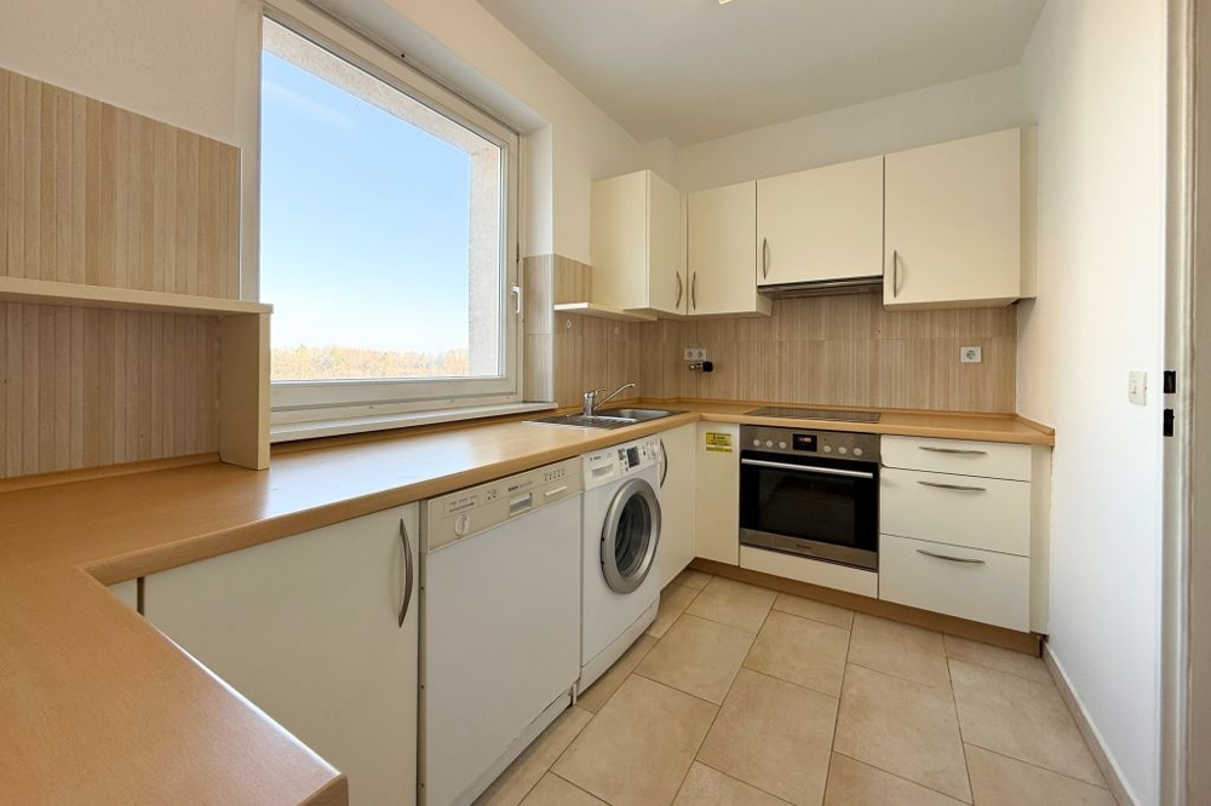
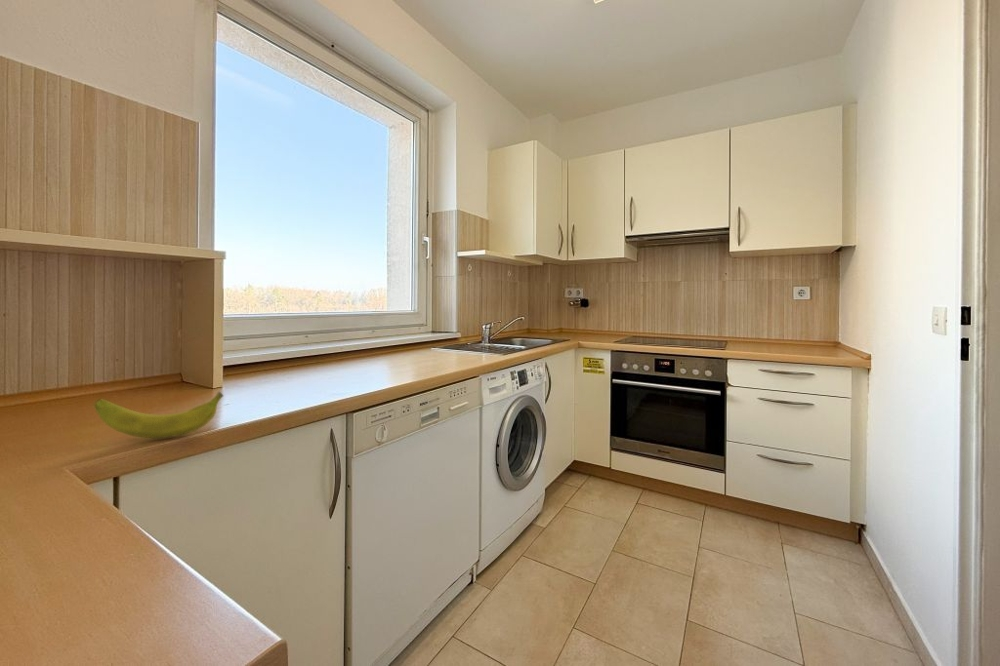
+ banana [93,391,225,439]
